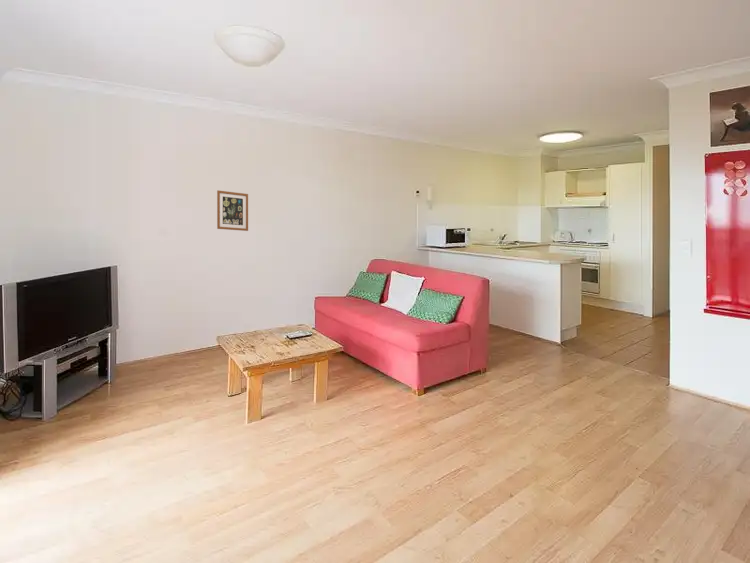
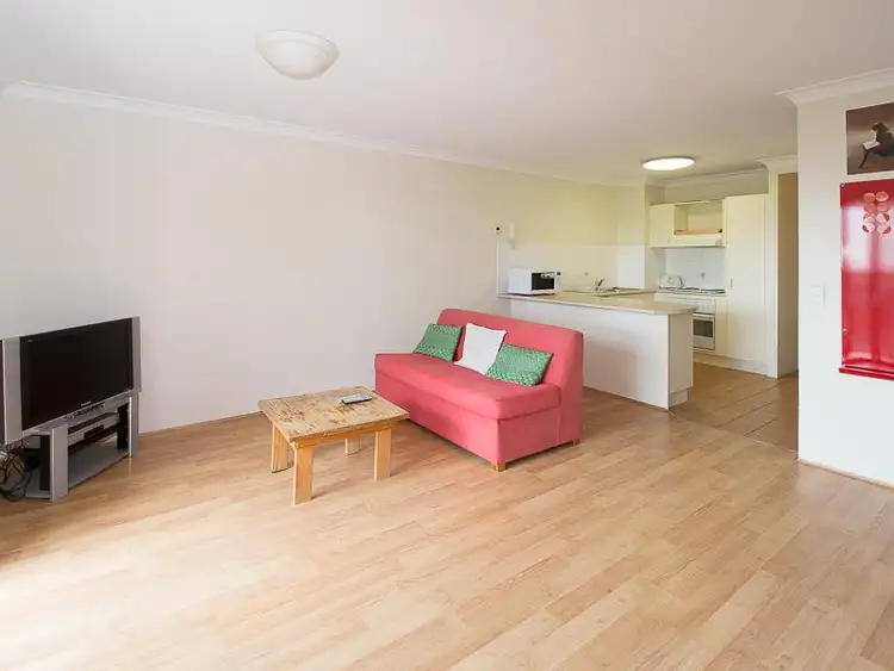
- wall art [216,189,249,232]
